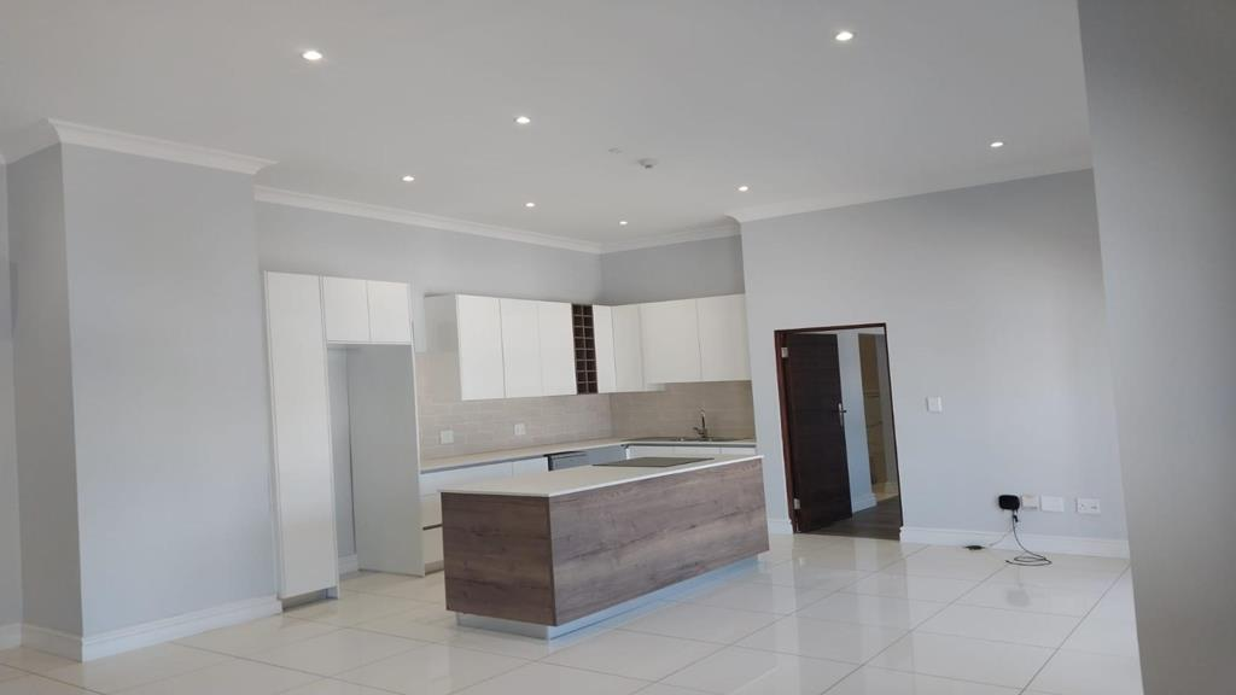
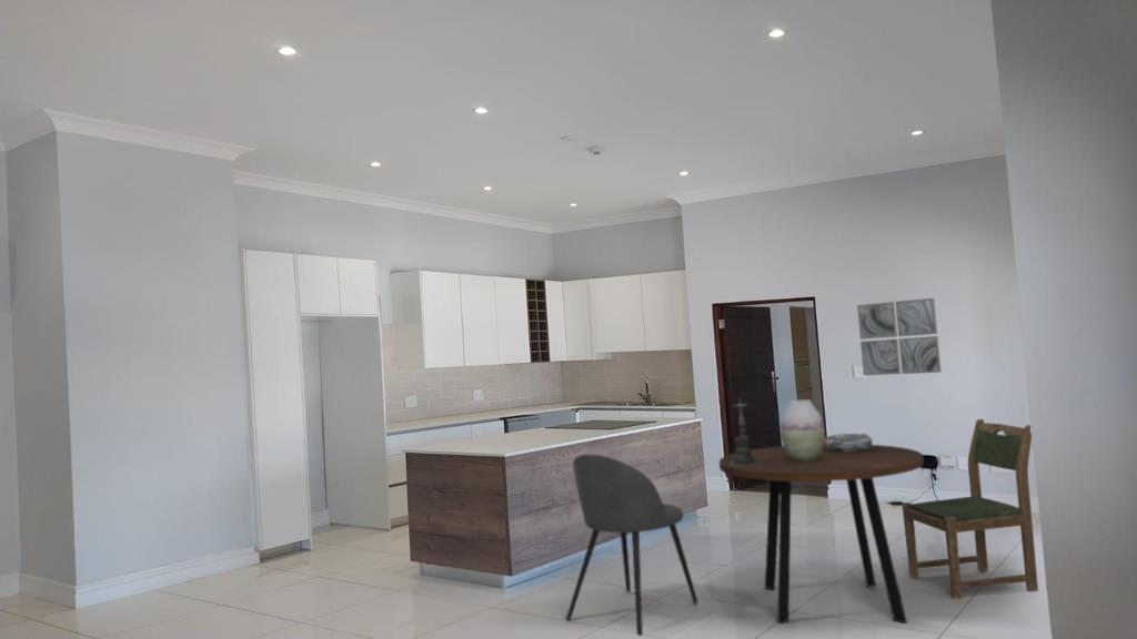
+ vase [779,399,825,462]
+ wall art [856,297,943,376]
+ dining table [718,444,925,625]
+ dining chair [900,418,1039,600]
+ decorative bowl [824,433,874,452]
+ candle holder [728,399,763,466]
+ dining chair [565,454,700,637]
